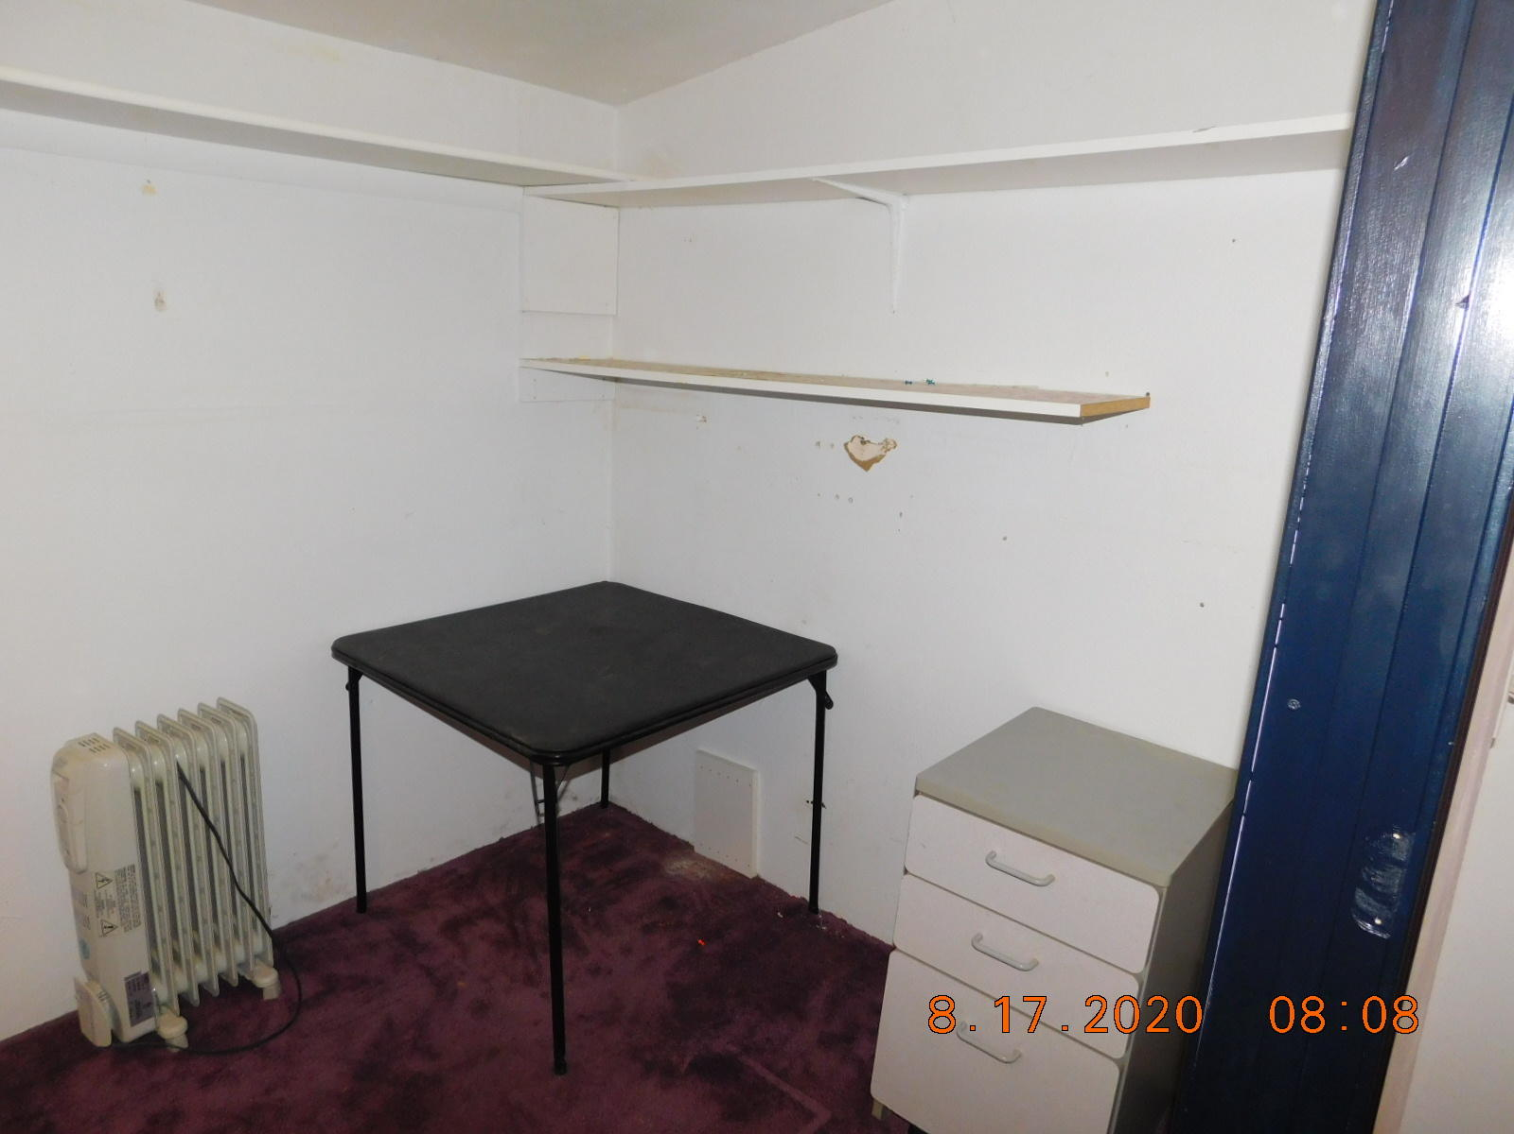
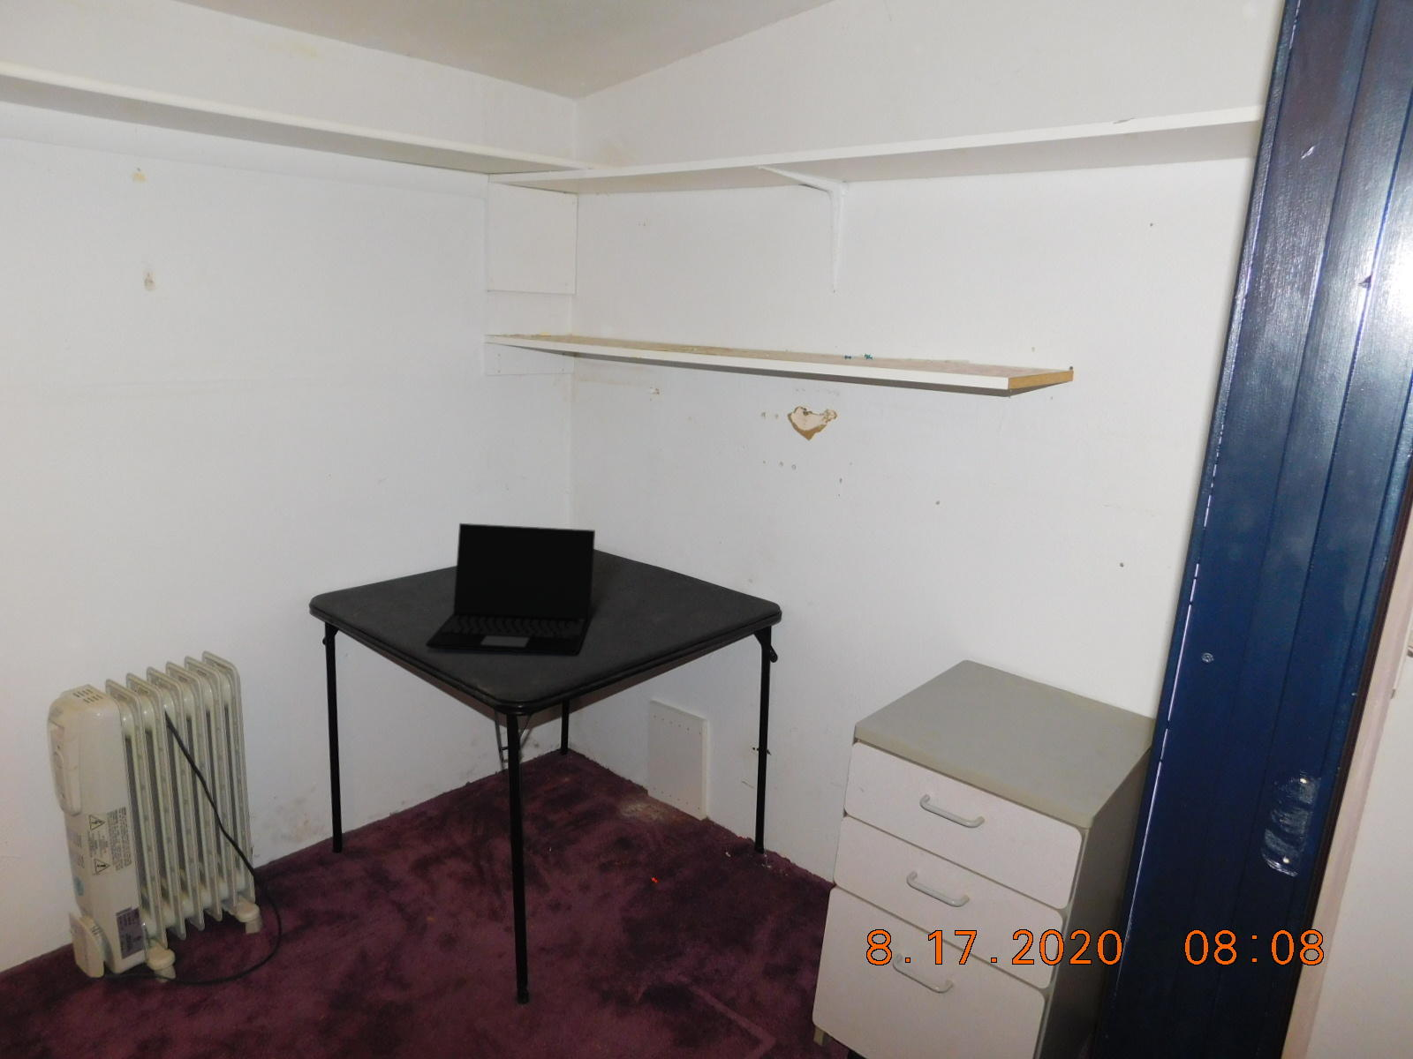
+ laptop [425,523,596,655]
